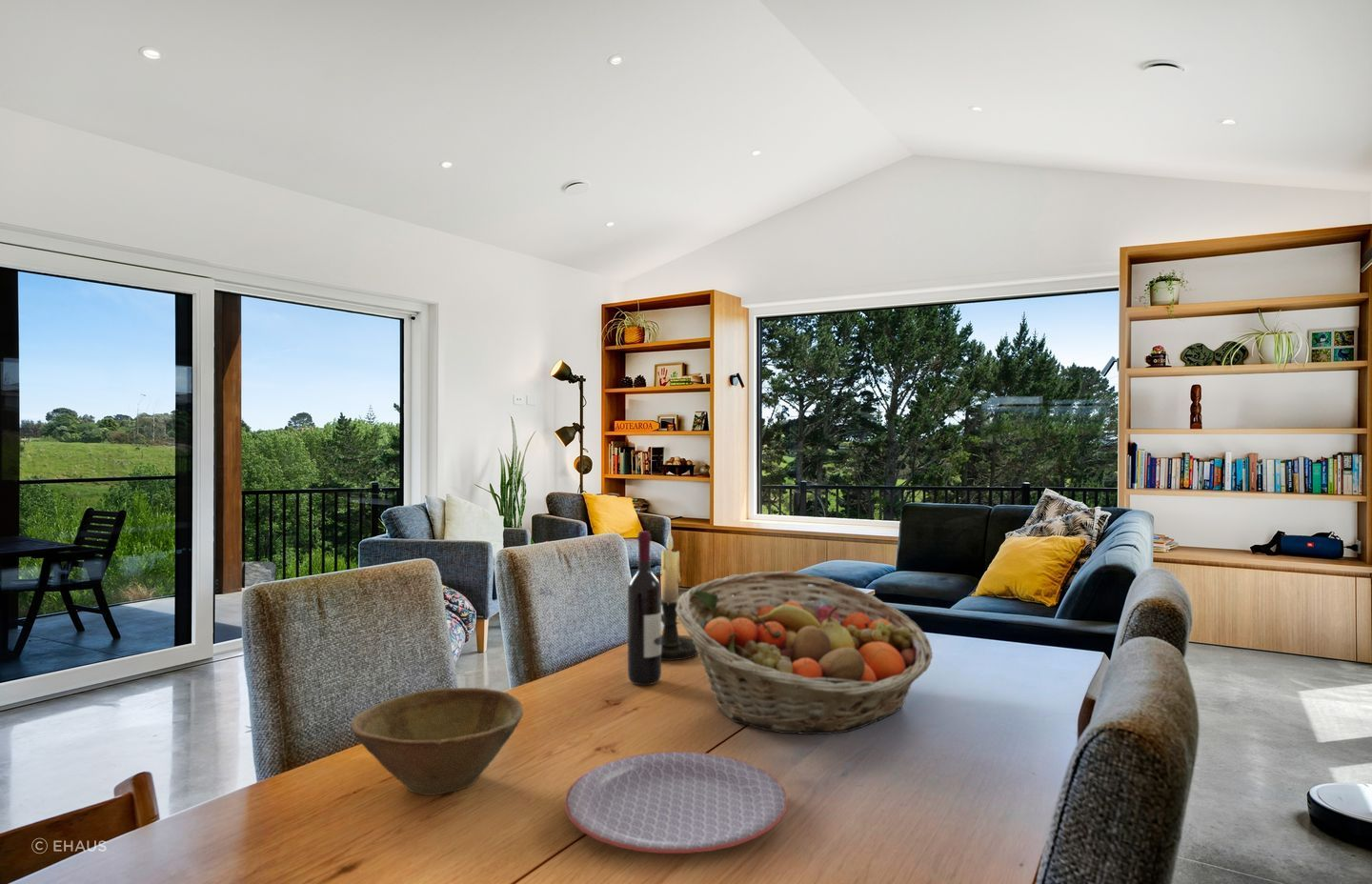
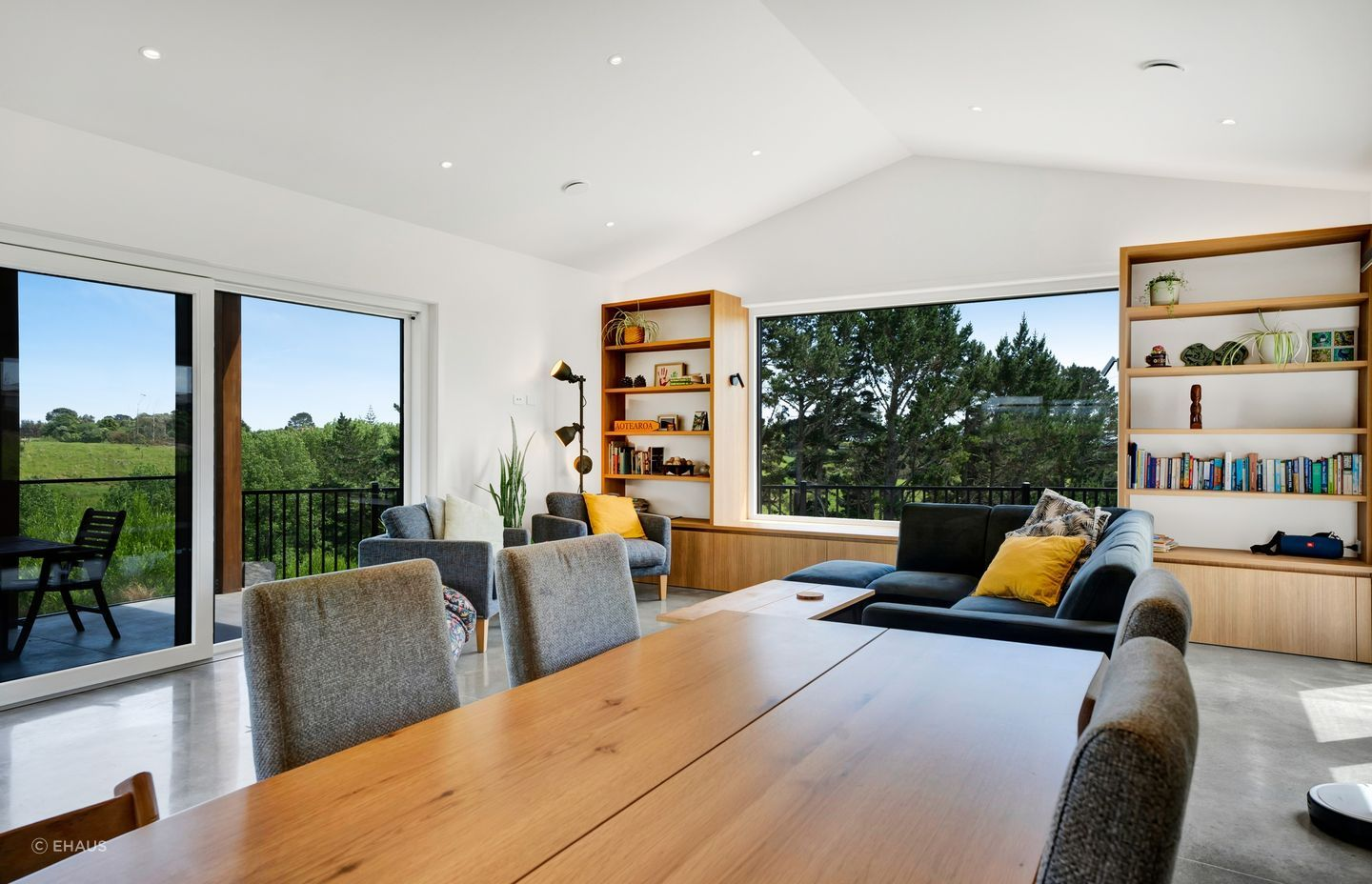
- bowl [350,687,524,796]
- plate [563,751,789,854]
- candle holder [659,532,698,661]
- wine bottle [627,531,662,686]
- fruit basket [676,571,934,735]
